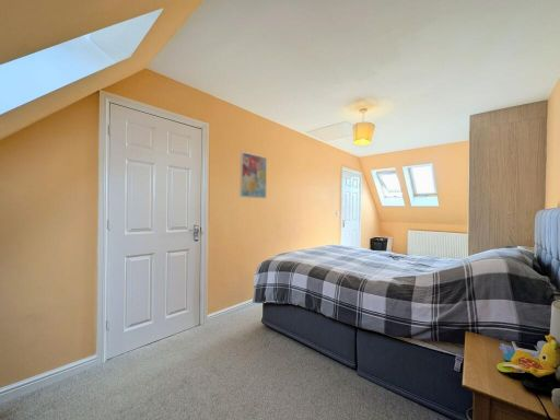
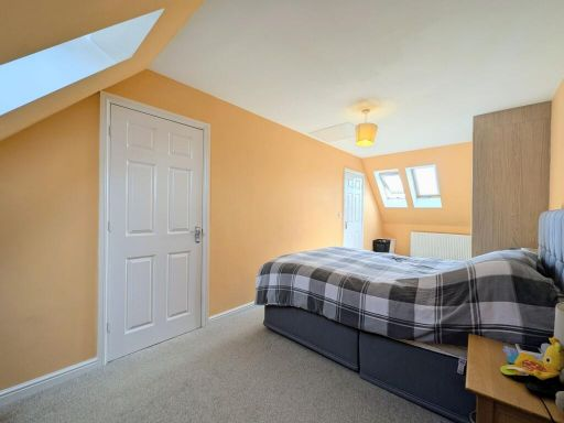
- wall art [238,151,268,200]
